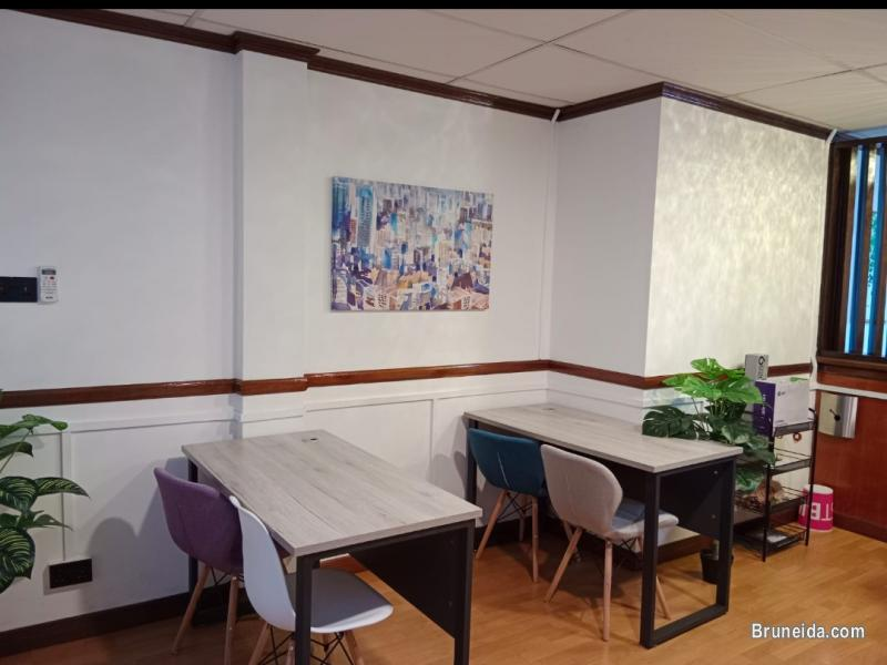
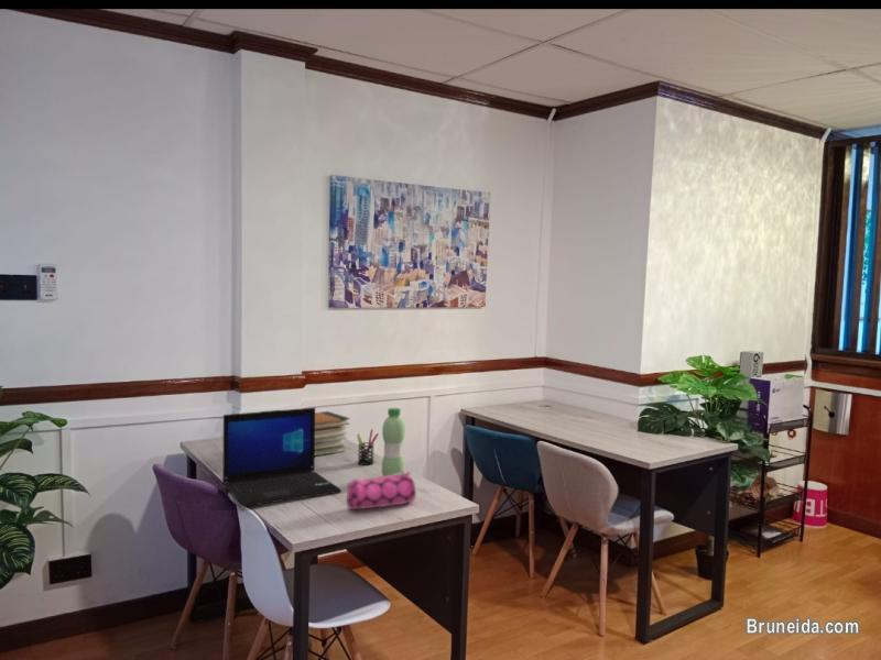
+ water bottle [381,407,406,476]
+ laptop [221,407,342,507]
+ pen holder [356,428,380,466]
+ pencil case [346,470,417,510]
+ book stack [315,410,351,458]
